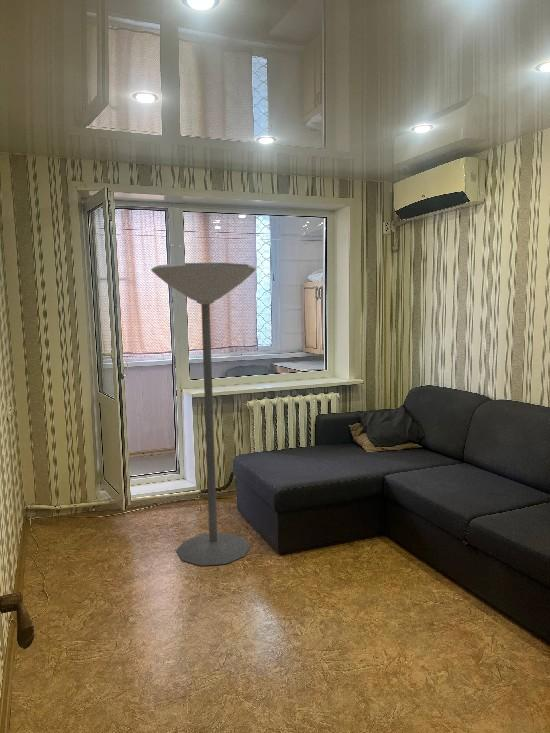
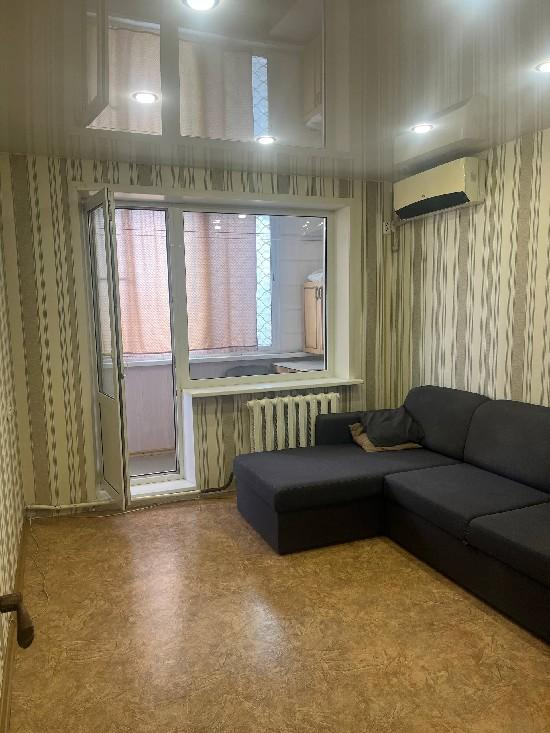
- floor lamp [150,262,257,567]
